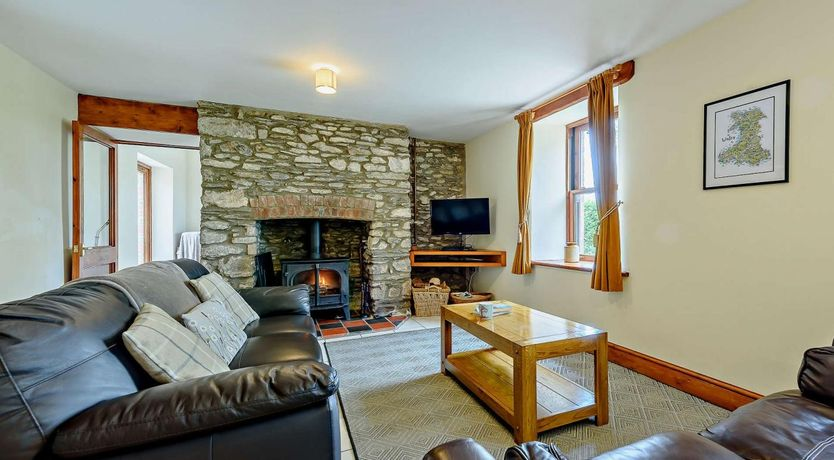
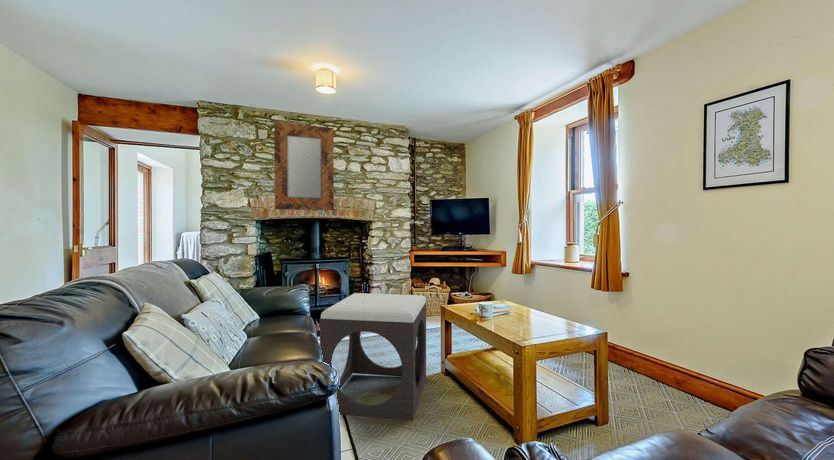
+ footstool [319,292,427,421]
+ home mirror [273,121,335,211]
